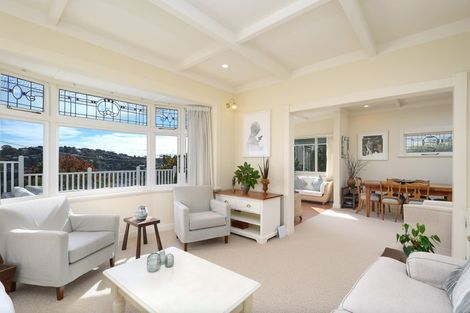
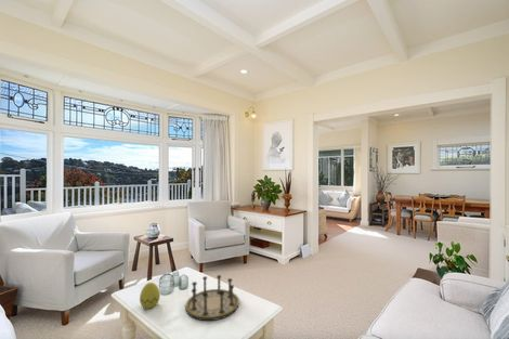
+ board game [184,274,240,322]
+ decorative egg [139,282,161,310]
